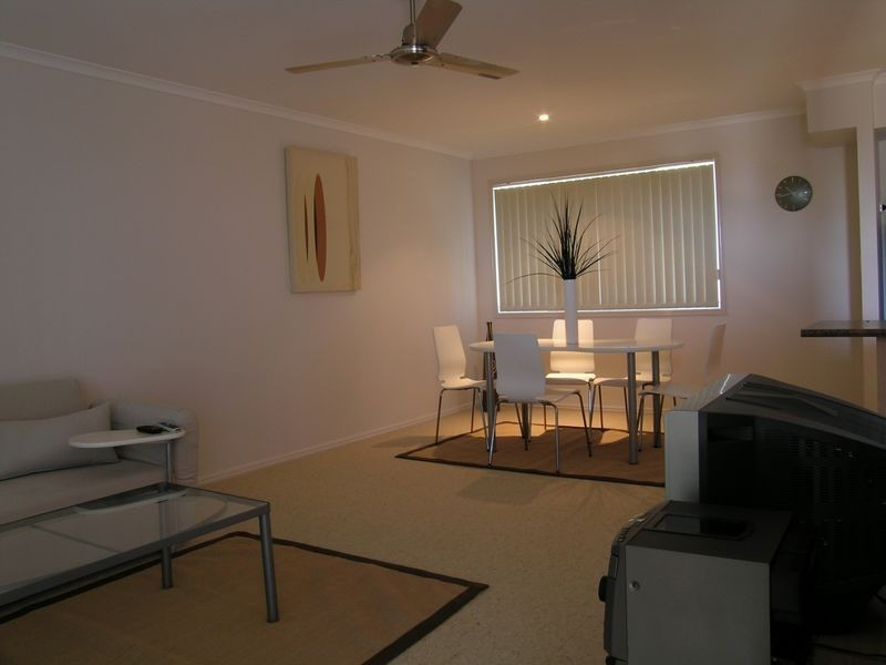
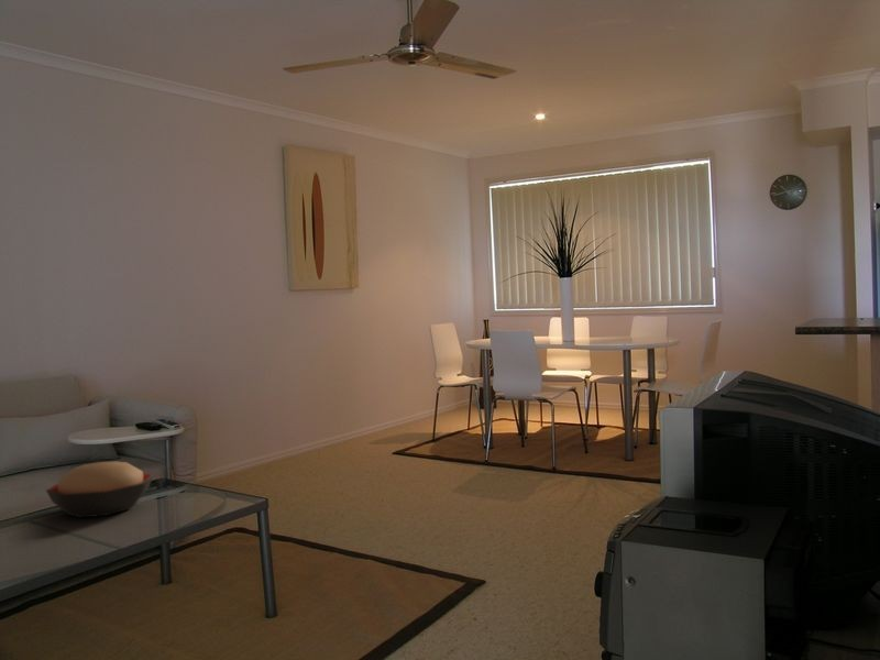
+ decorative bowl [45,461,154,518]
